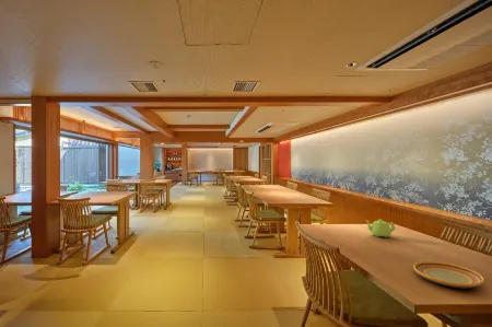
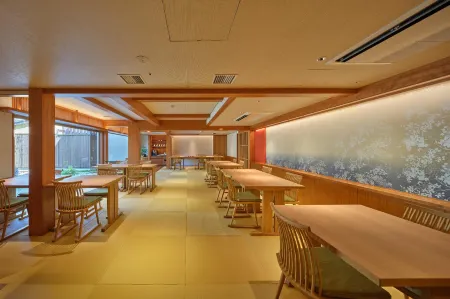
- plate [412,260,485,289]
- teapot [365,219,396,238]
